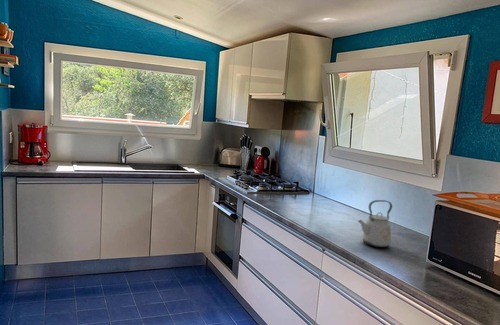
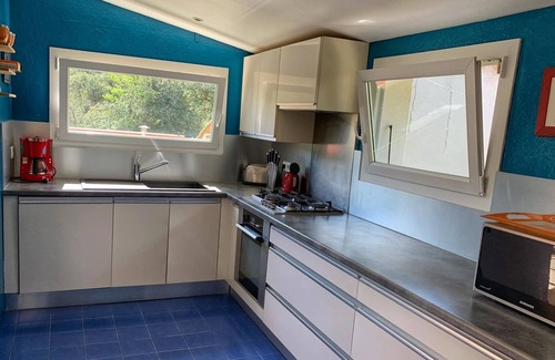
- kettle [357,199,393,248]
